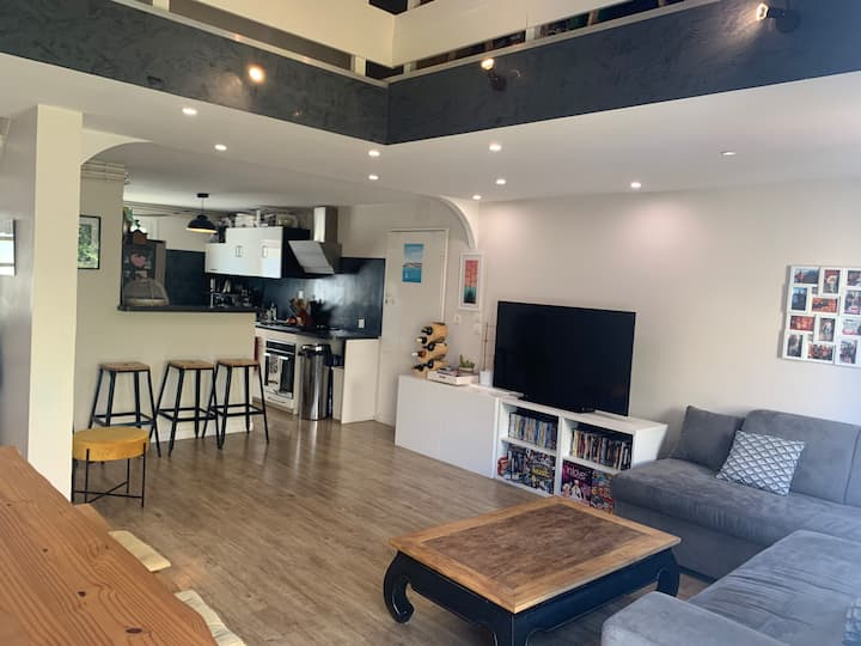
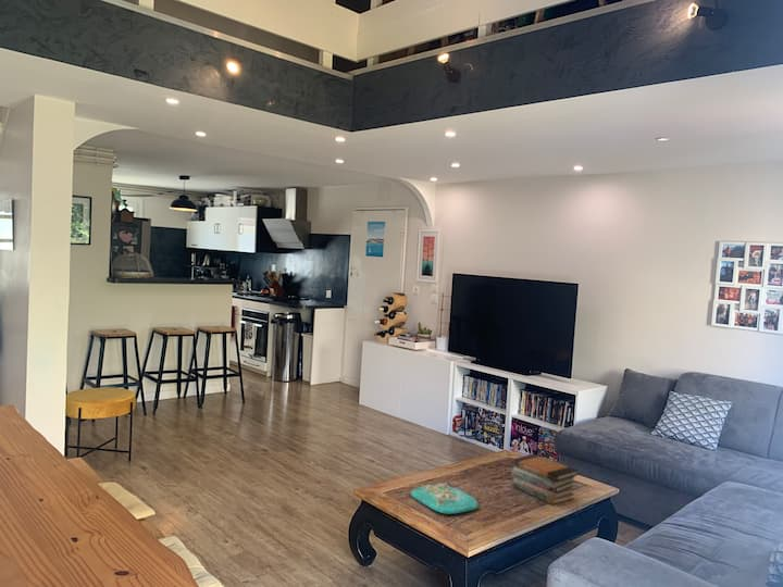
+ decorative tray [410,477,480,515]
+ book stack [510,453,580,505]
